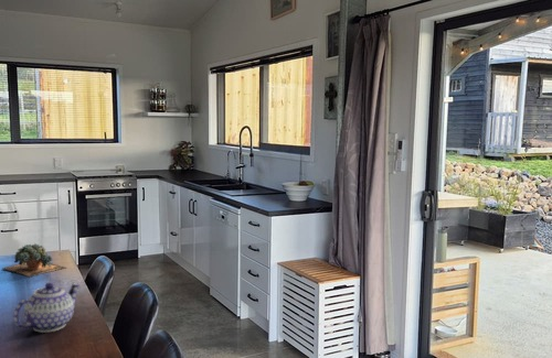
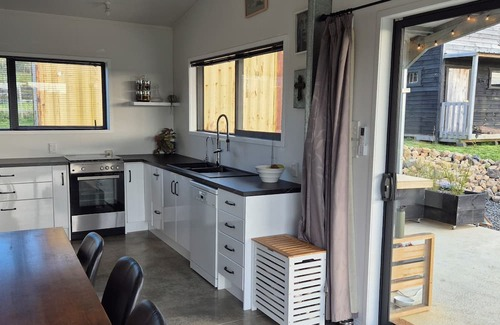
- succulent plant [1,242,66,278]
- teapot [13,282,82,334]
